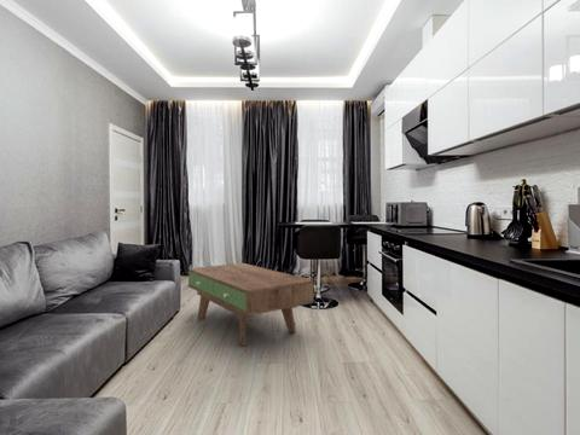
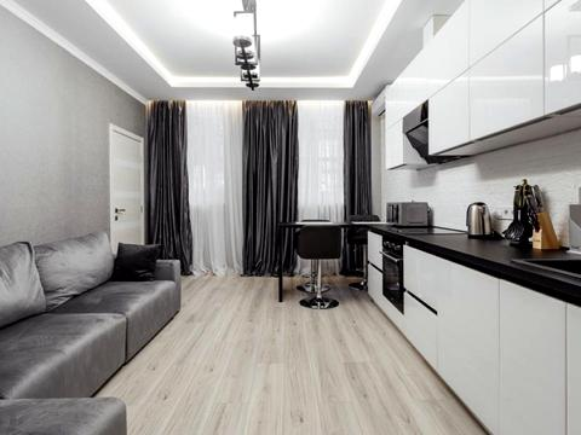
- coffee table [187,262,314,347]
